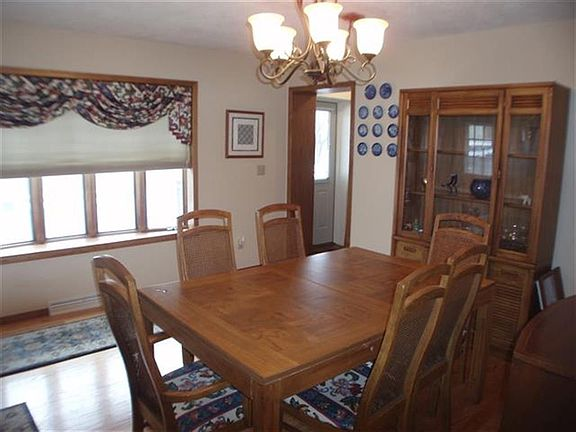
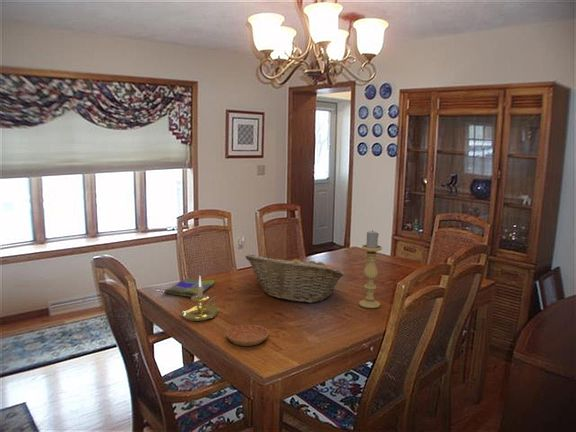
+ fruit basket [244,254,346,304]
+ candle holder [358,229,383,309]
+ dish towel [162,277,216,298]
+ candle holder [181,276,219,322]
+ saucer [225,324,270,347]
